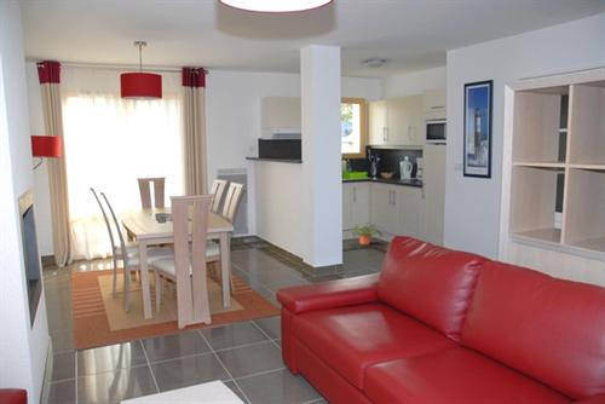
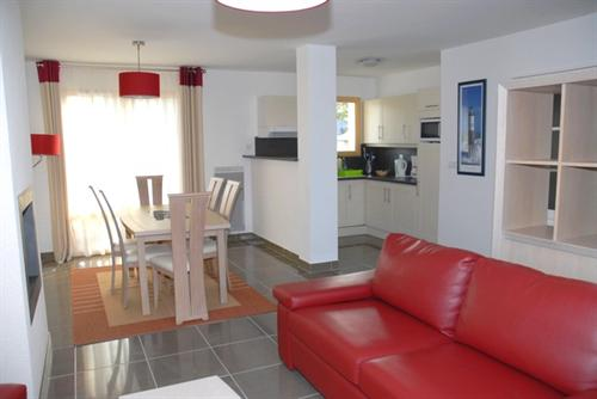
- potted plant [346,221,385,246]
